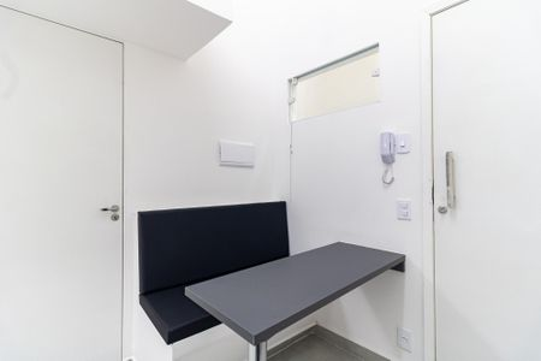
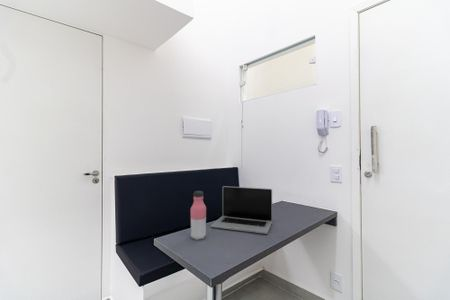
+ laptop [210,185,273,235]
+ water bottle [189,190,207,241]
